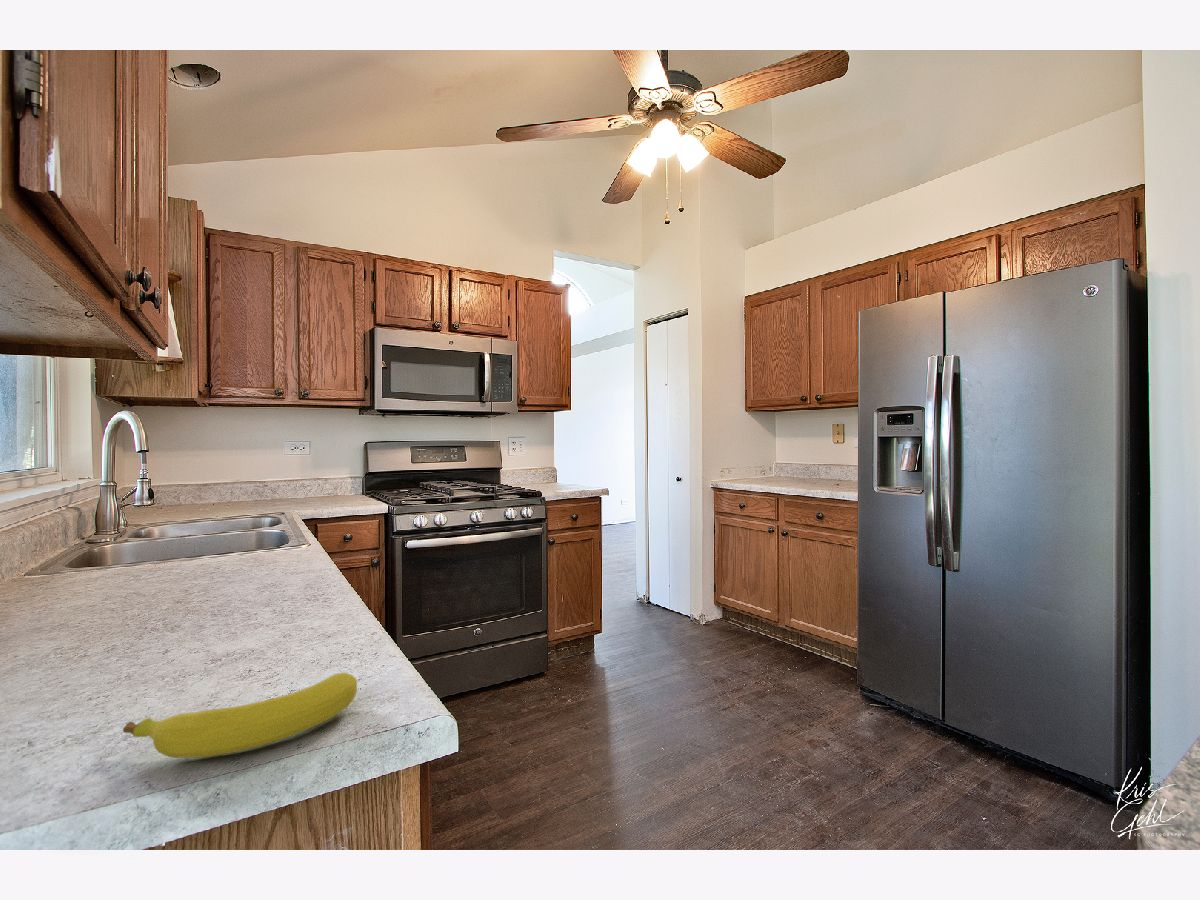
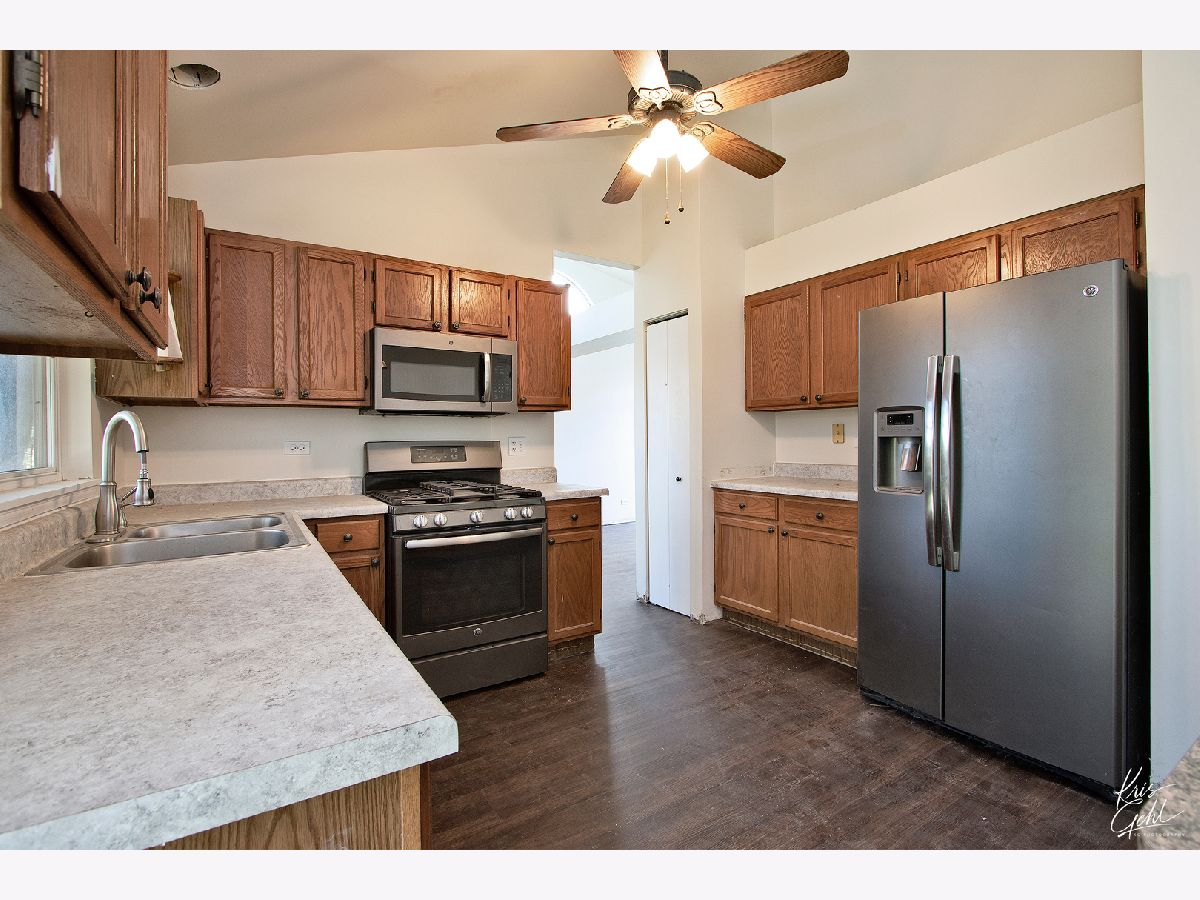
- fruit [122,672,358,759]
